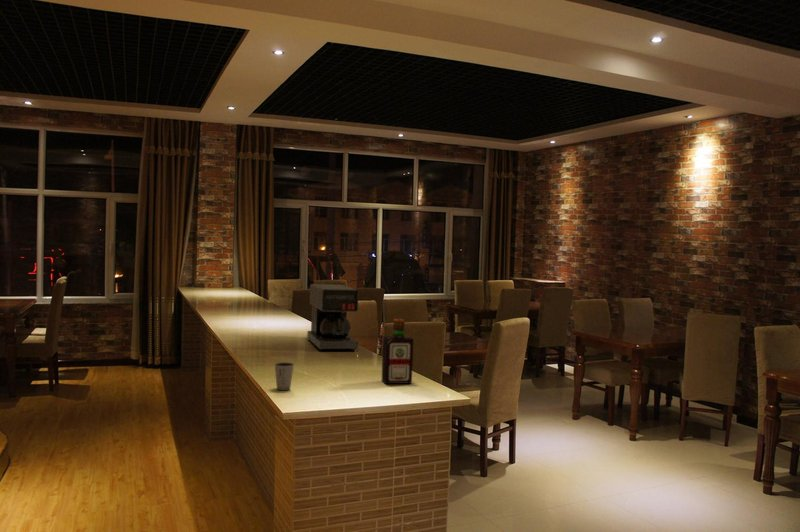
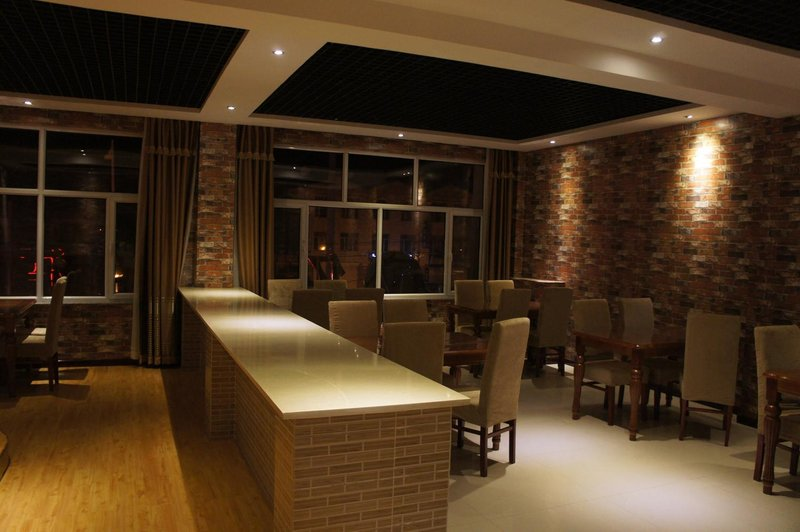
- bottle [381,318,415,385]
- coffee maker [306,283,360,352]
- dixie cup [273,361,295,391]
